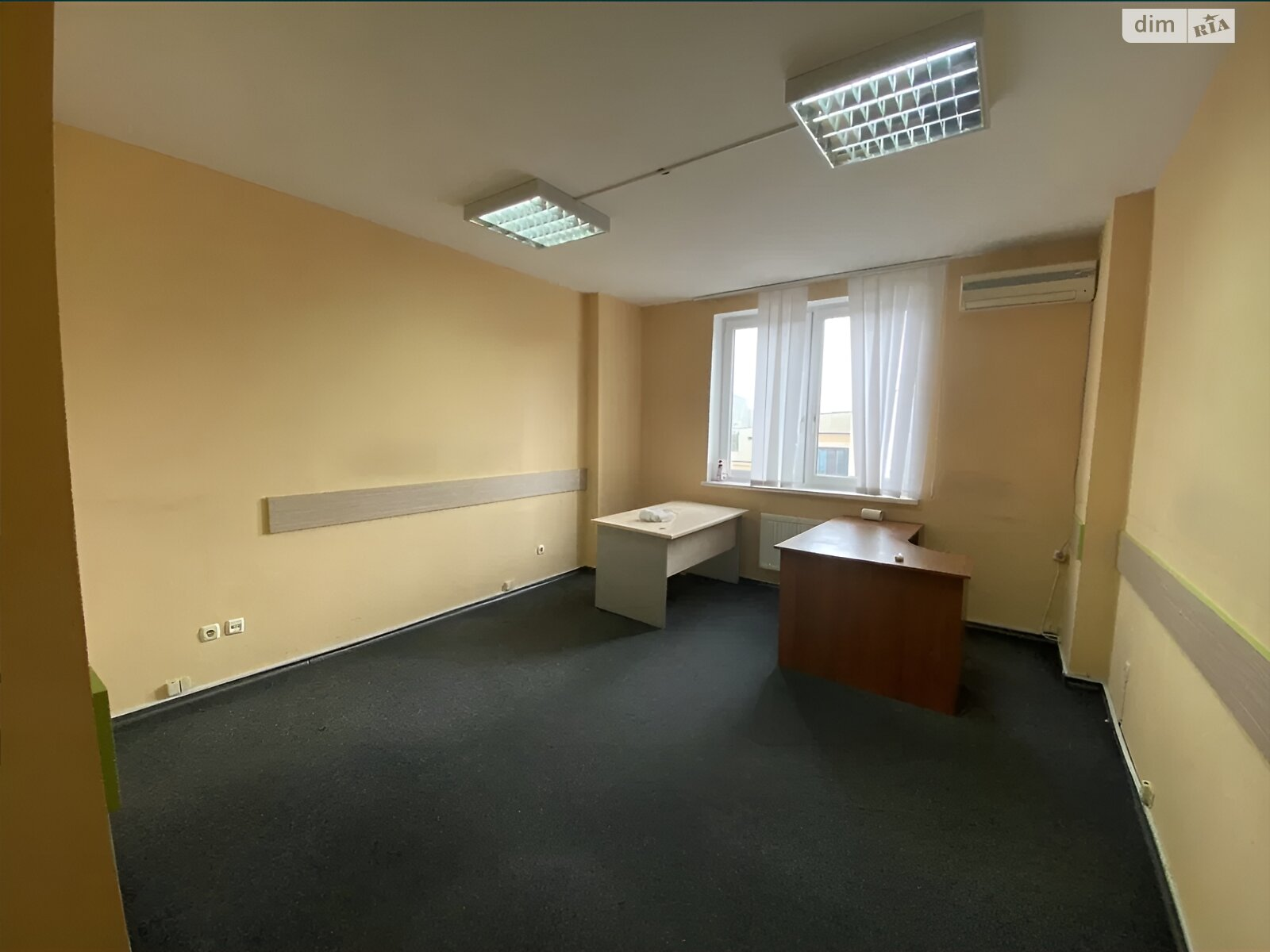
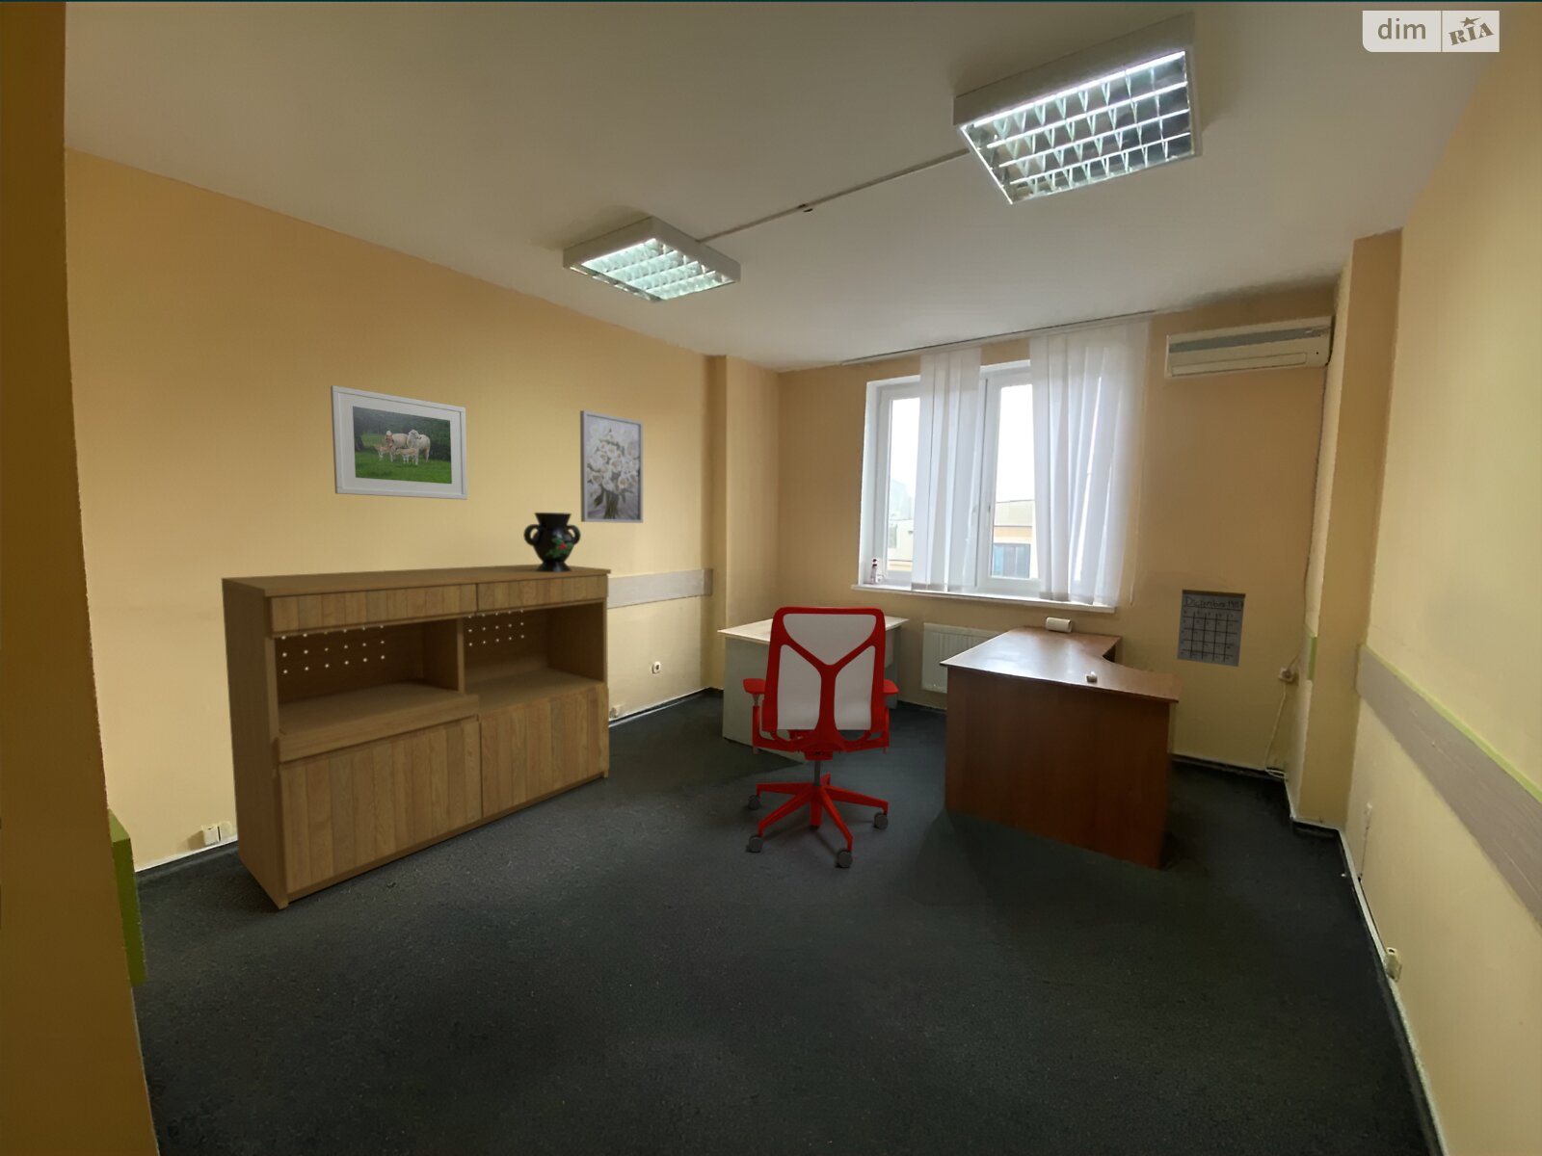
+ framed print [329,385,469,501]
+ office chair [742,605,900,868]
+ bookcase [221,562,612,911]
+ calendar [1175,577,1247,668]
+ decorative vase [522,511,582,572]
+ wall art [579,409,644,525]
